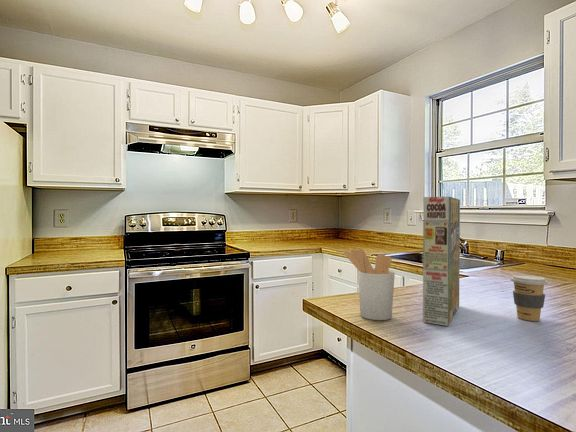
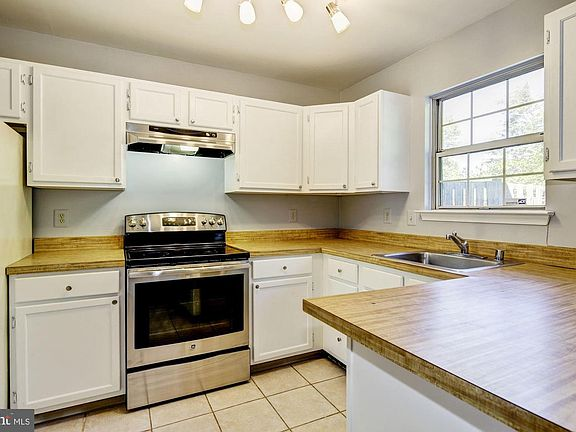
- utensil holder [342,248,396,321]
- coffee cup [510,274,549,322]
- cereal box [422,195,461,327]
